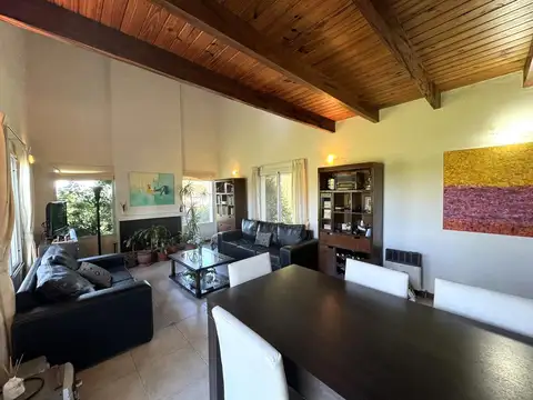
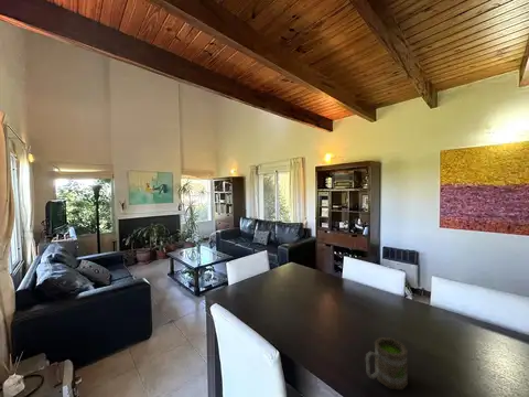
+ mug [365,336,409,391]
